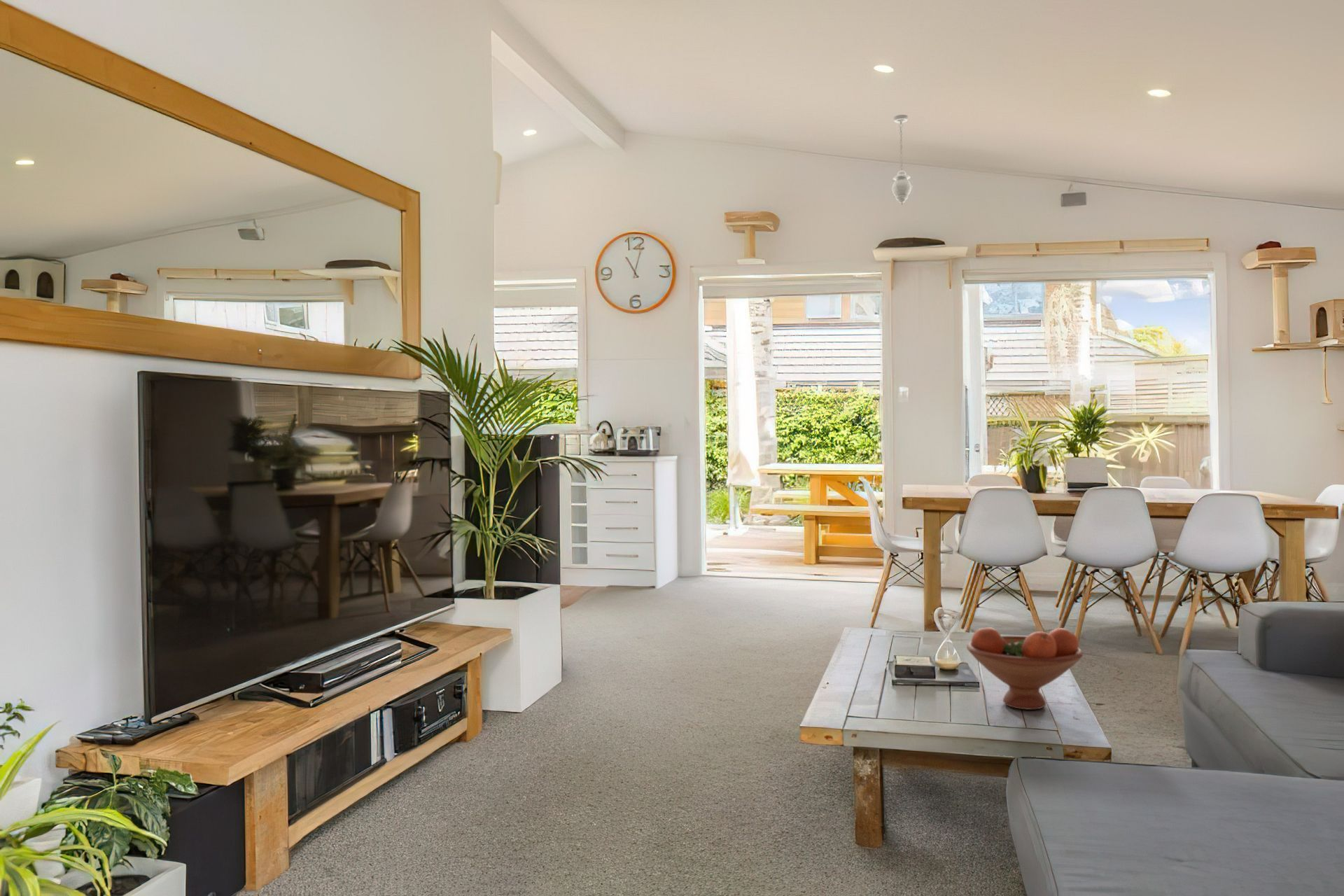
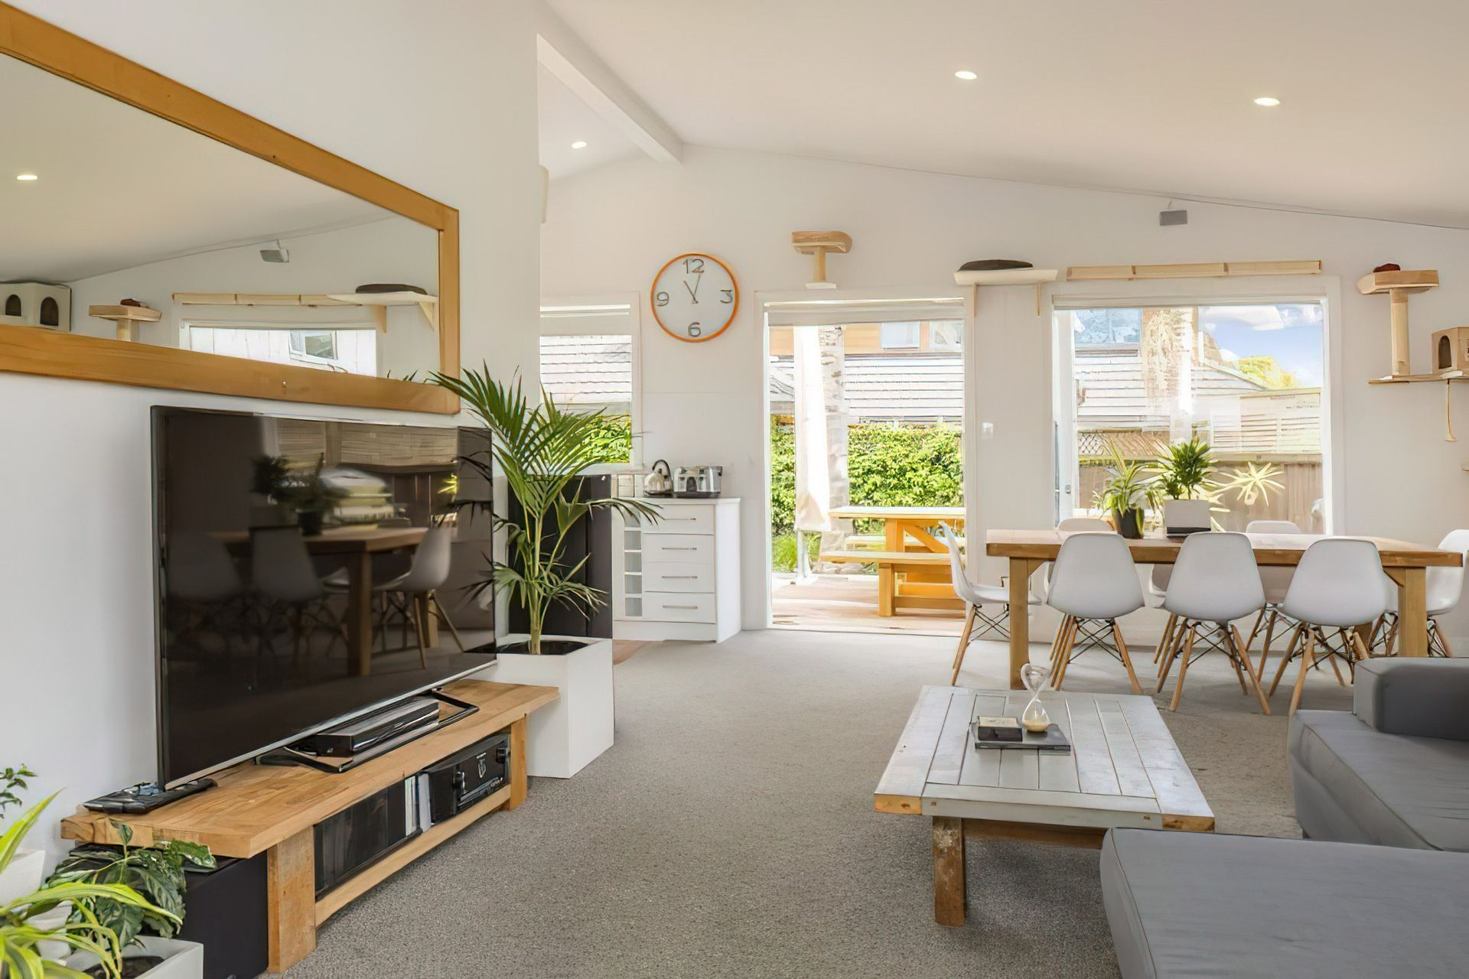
- fruit bowl [966,626,1084,710]
- pendant light [890,114,914,206]
